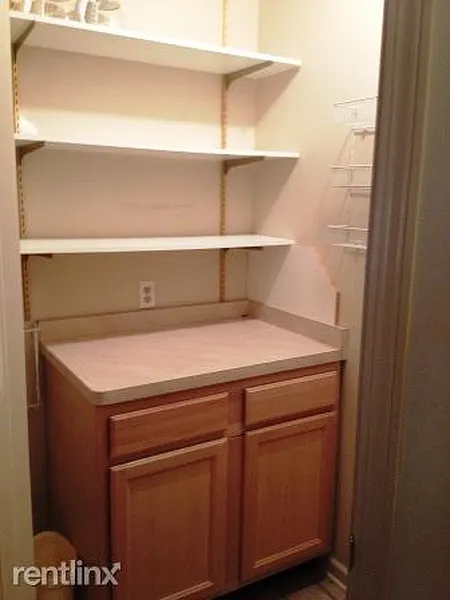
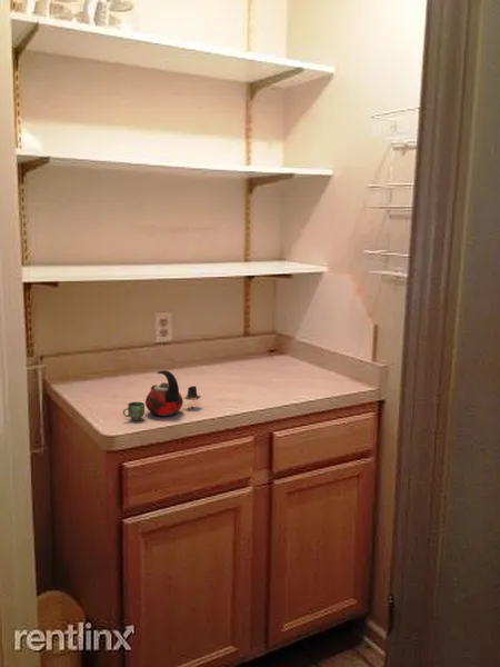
+ kettle [122,369,202,421]
